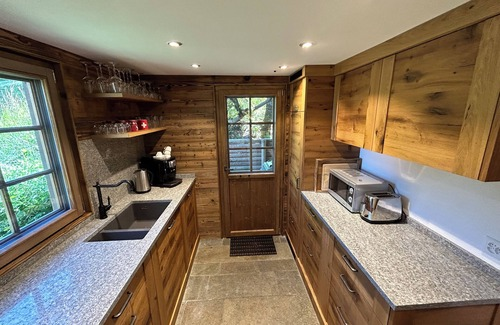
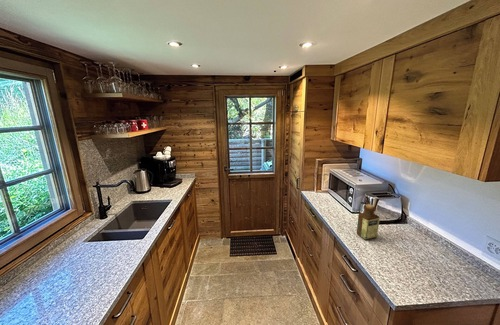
+ bottle [356,203,380,241]
